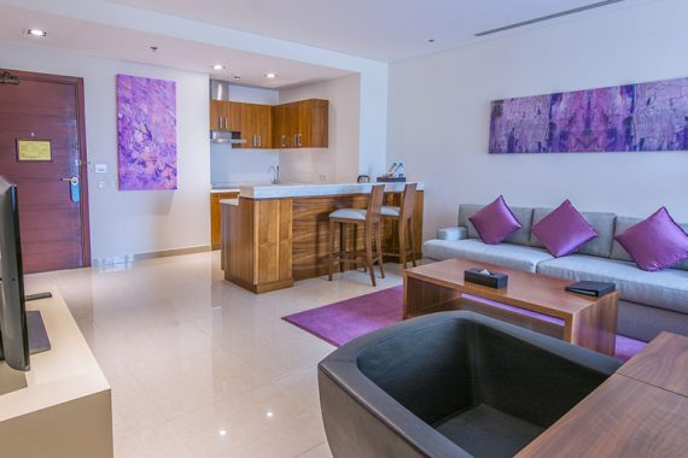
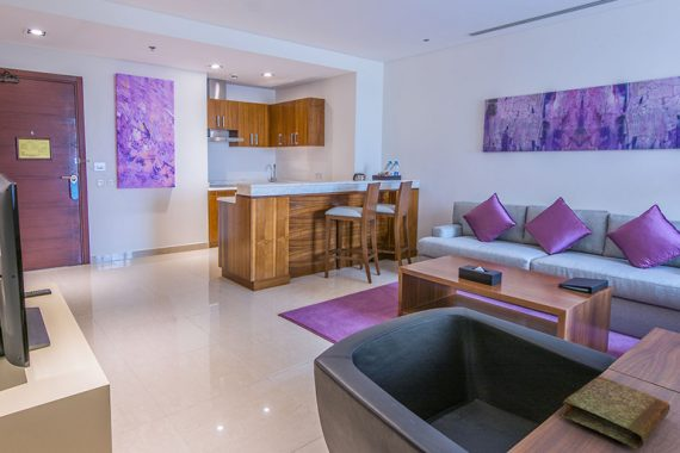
+ book [560,376,672,451]
